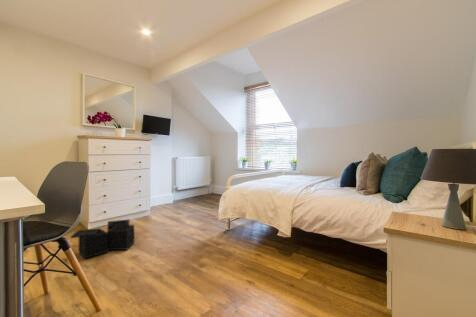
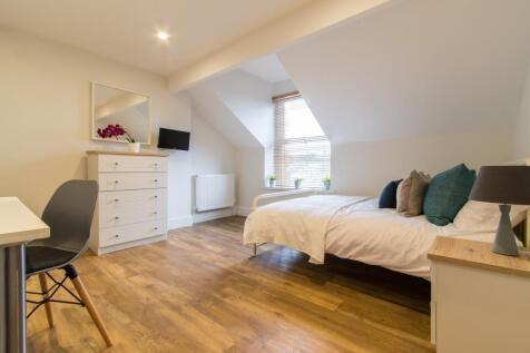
- storage bin [70,218,139,260]
